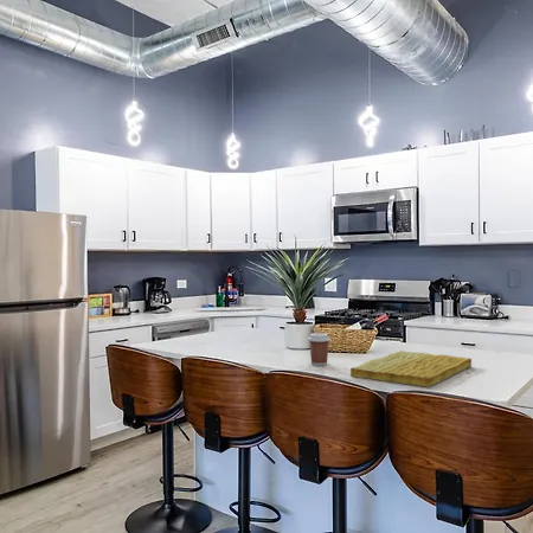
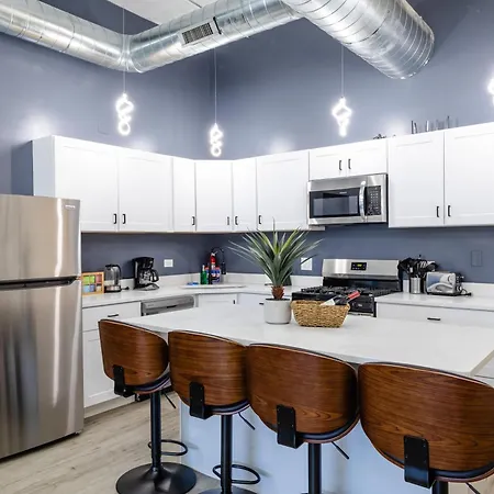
- coffee cup [307,332,332,366]
- cutting board [349,349,473,388]
